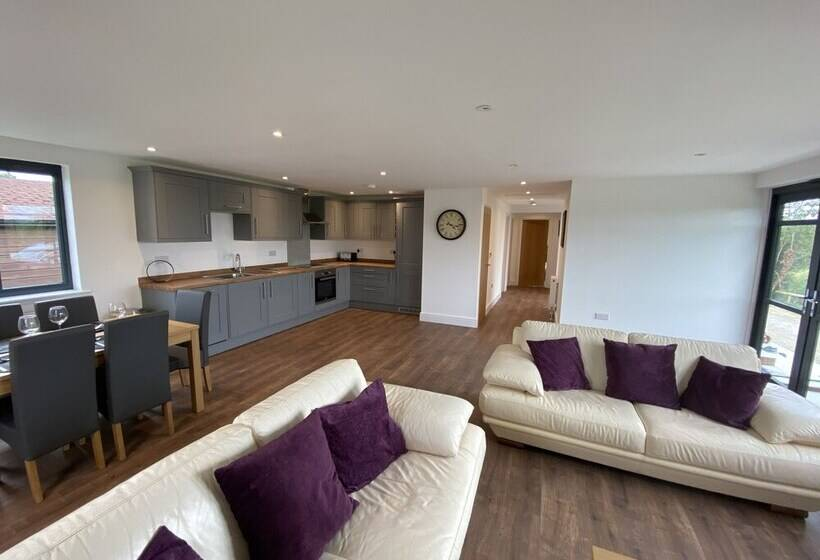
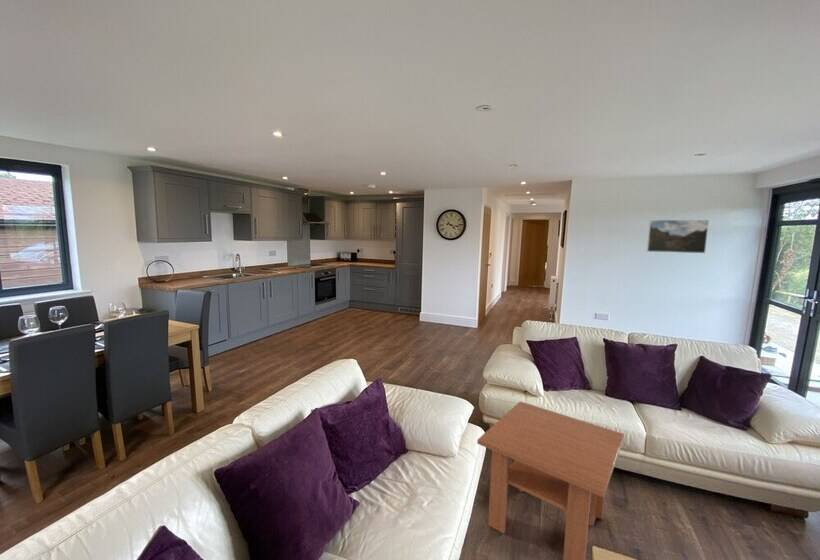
+ coffee table [476,400,625,560]
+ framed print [645,219,710,254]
